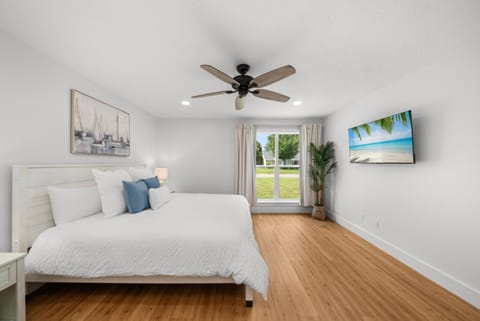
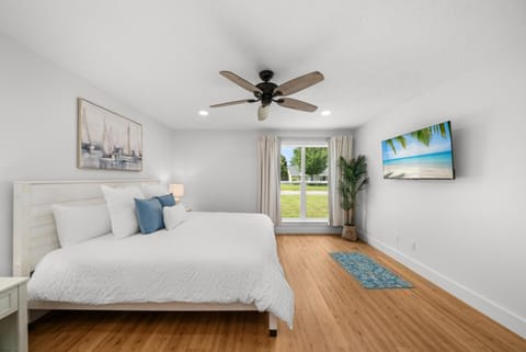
+ rug [328,251,415,289]
